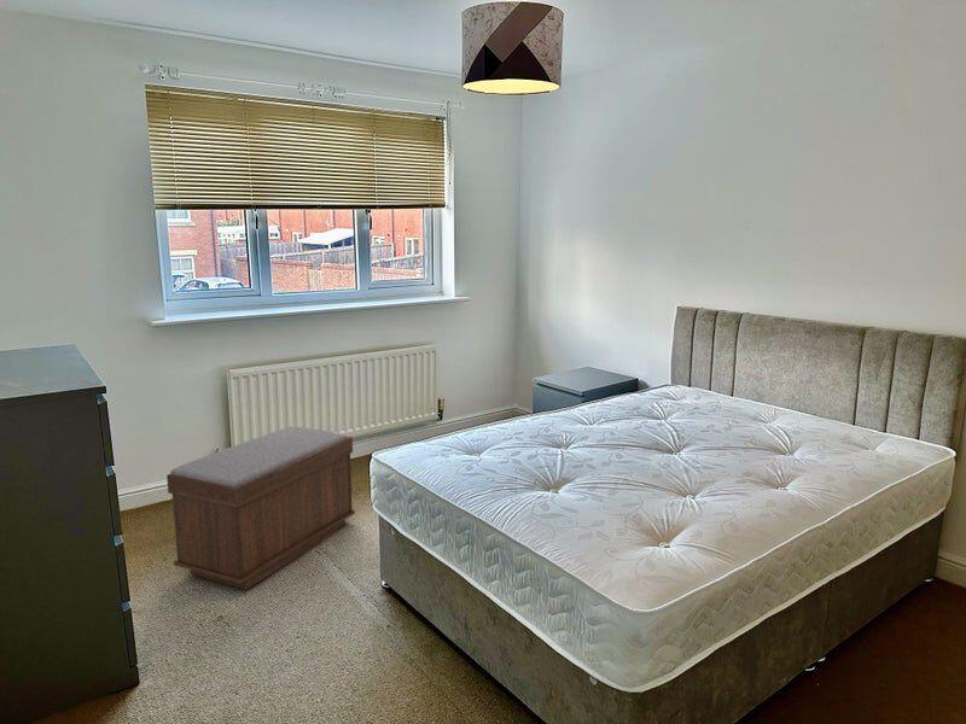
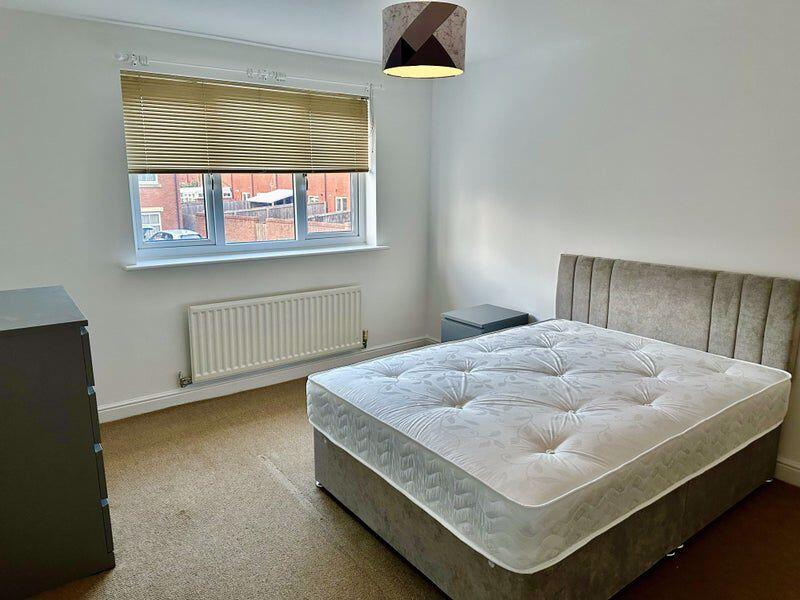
- bench [165,426,356,591]
